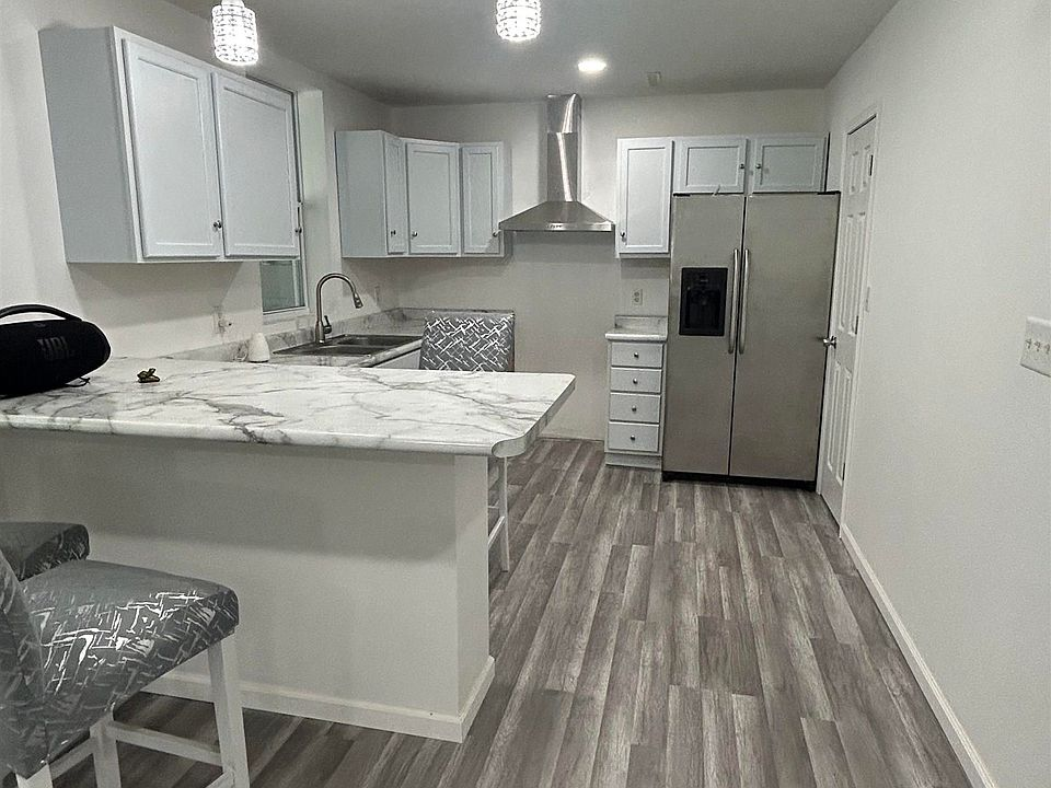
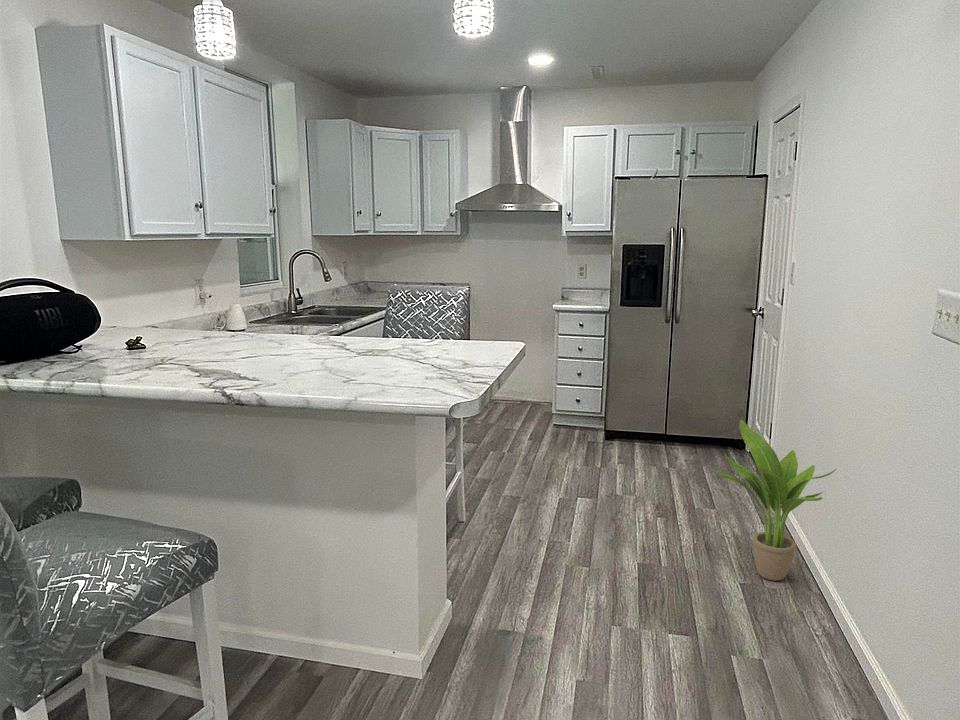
+ potted plant [712,419,838,582]
